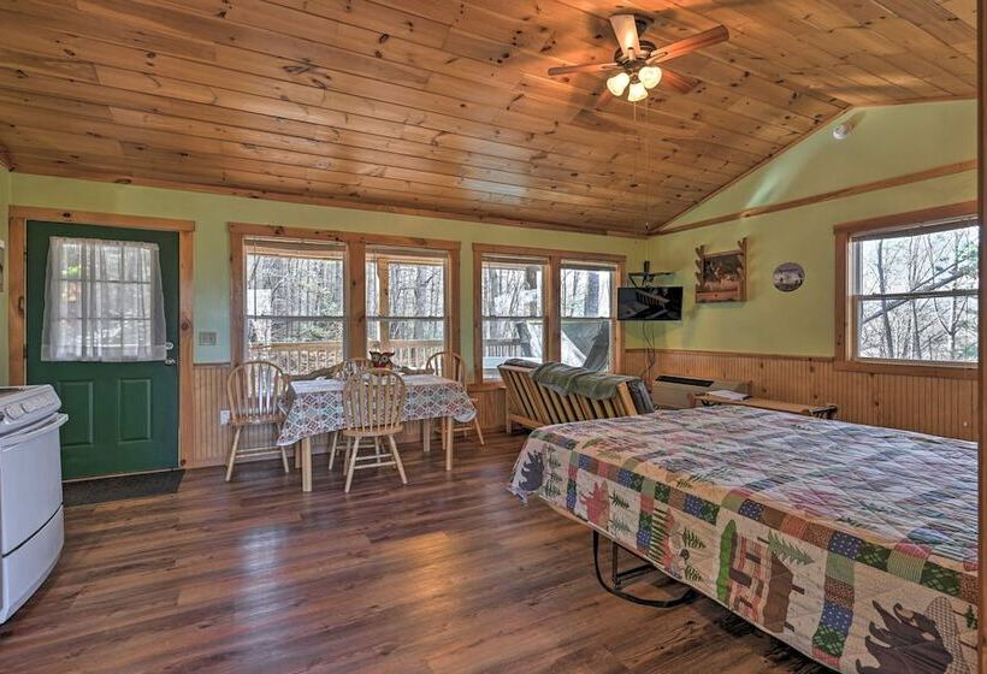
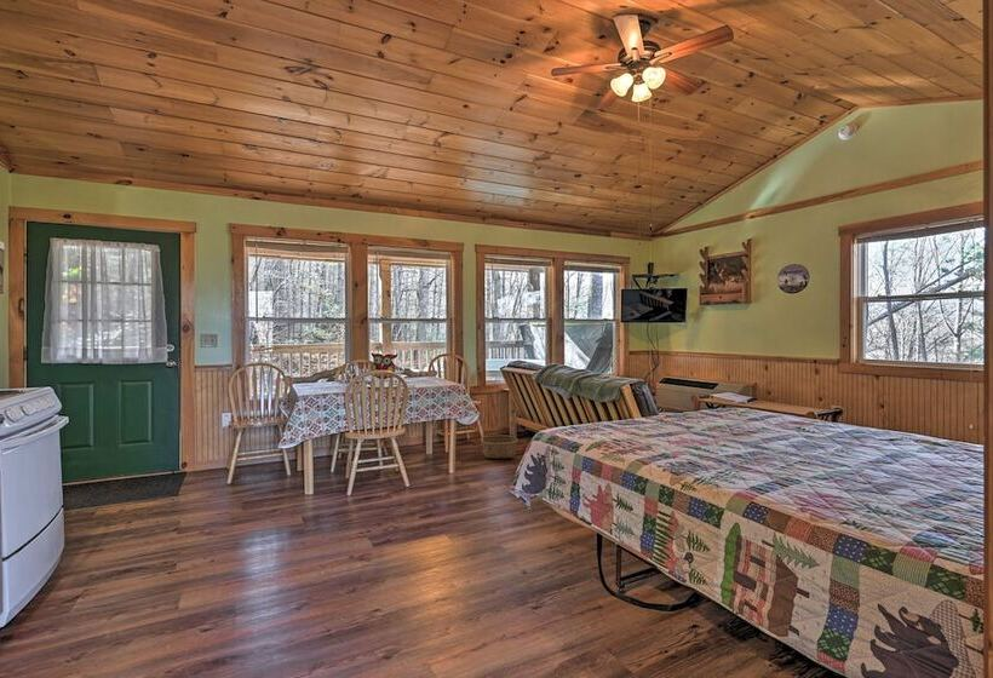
+ basket [480,412,520,459]
